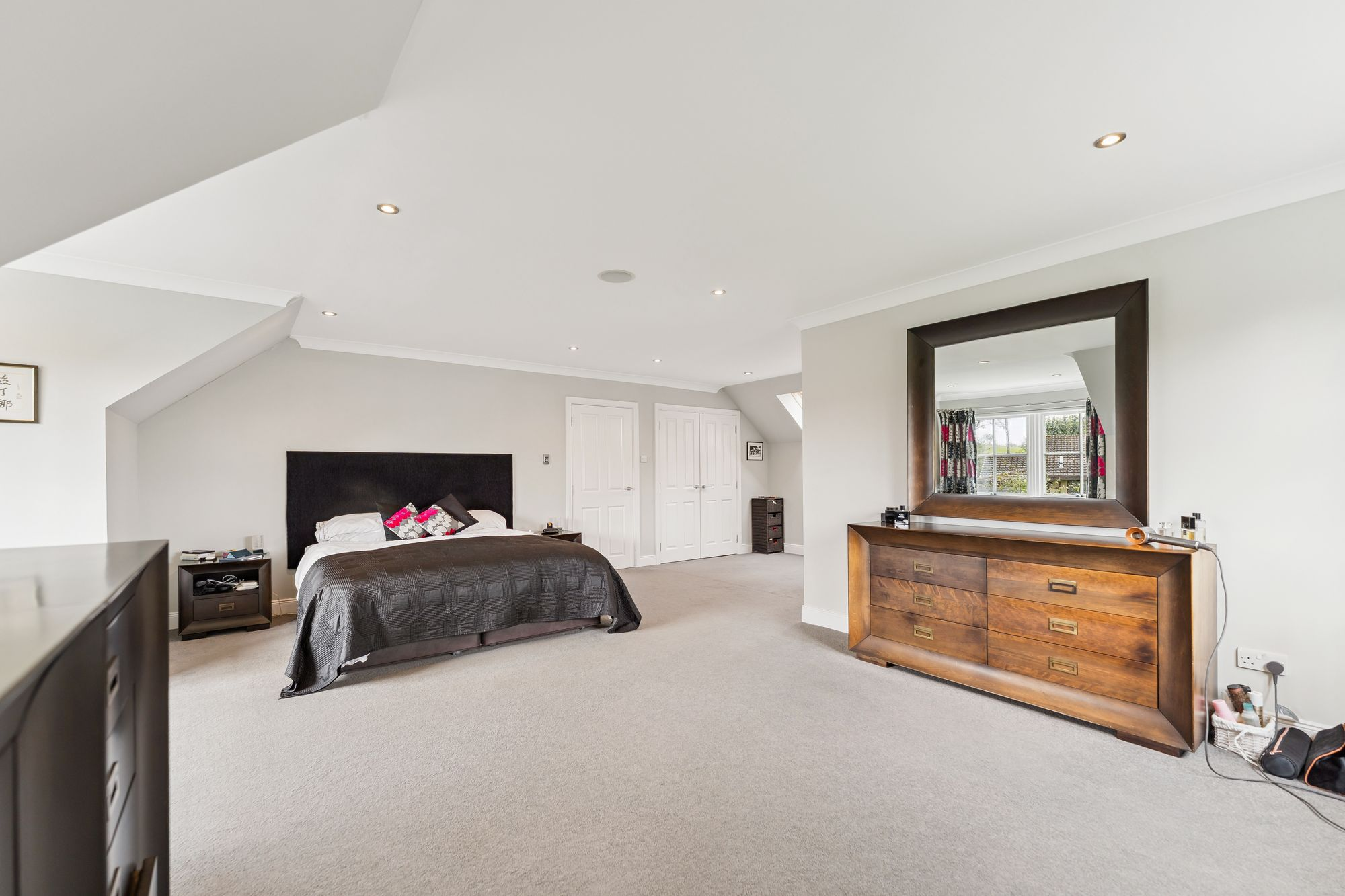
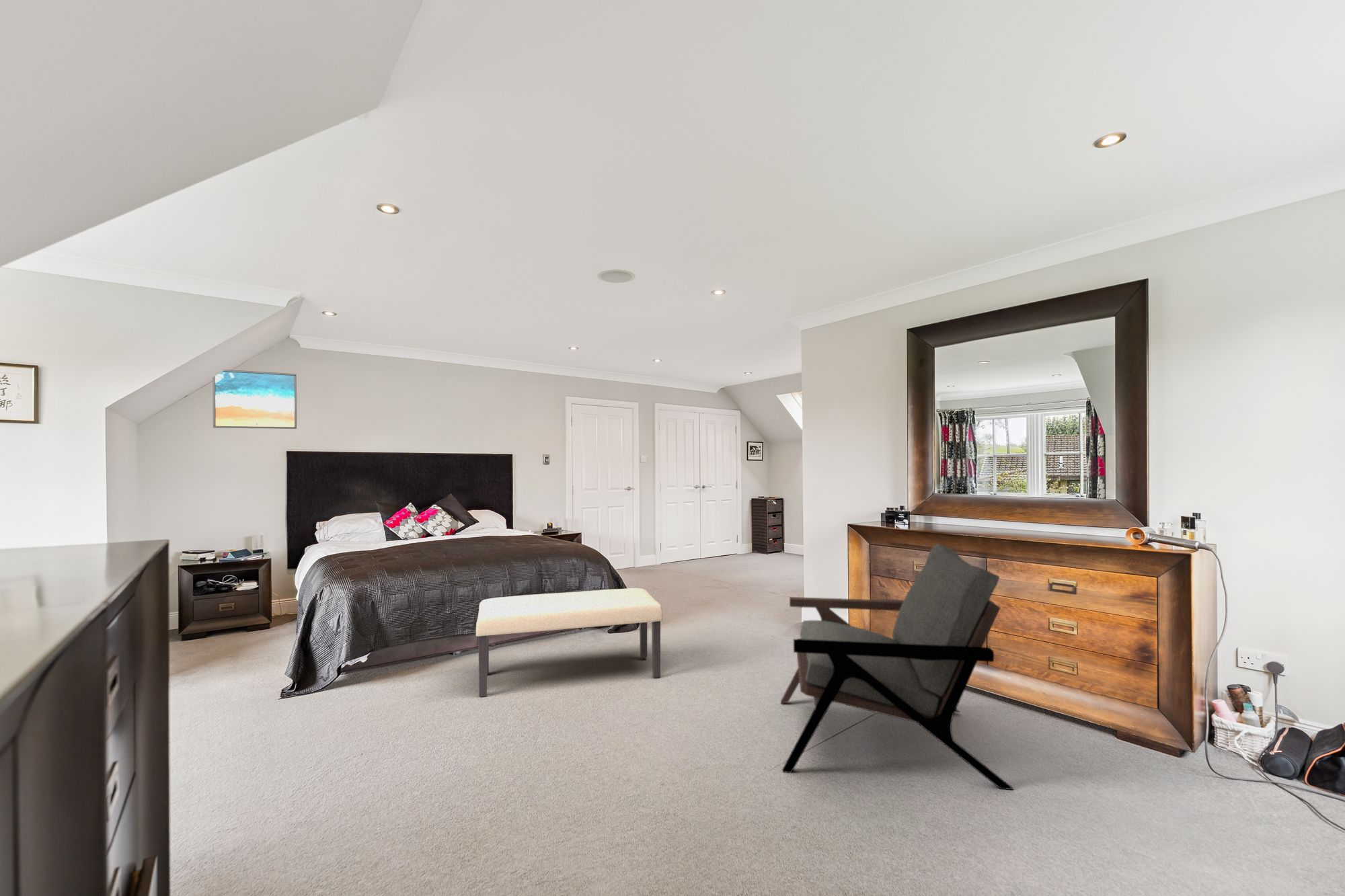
+ armchair [780,543,1014,790]
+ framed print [212,369,297,430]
+ bench [475,587,663,698]
